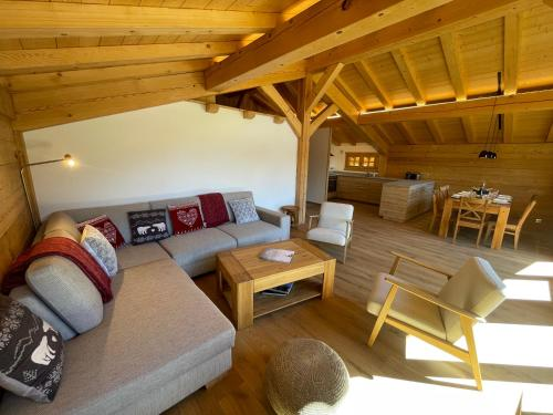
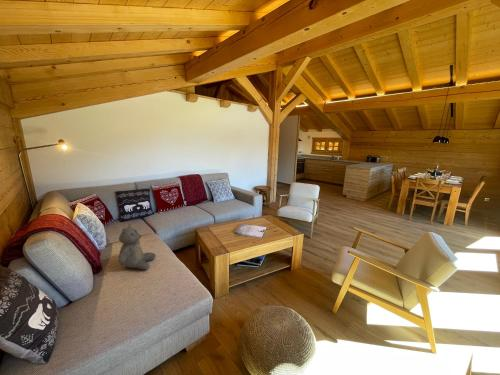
+ teddy bear [118,221,157,271]
